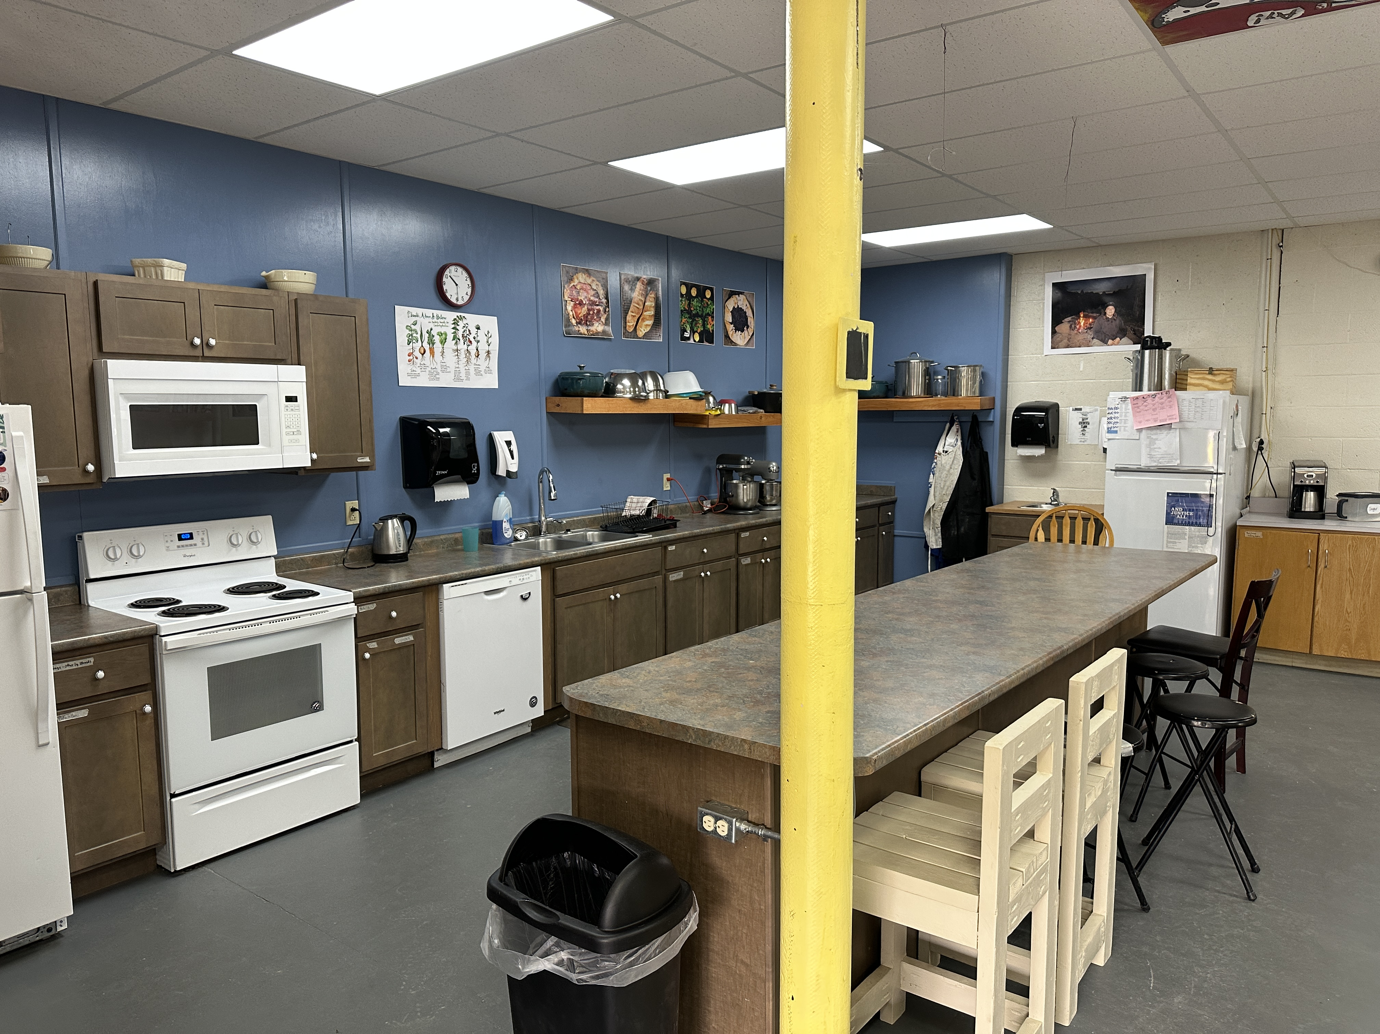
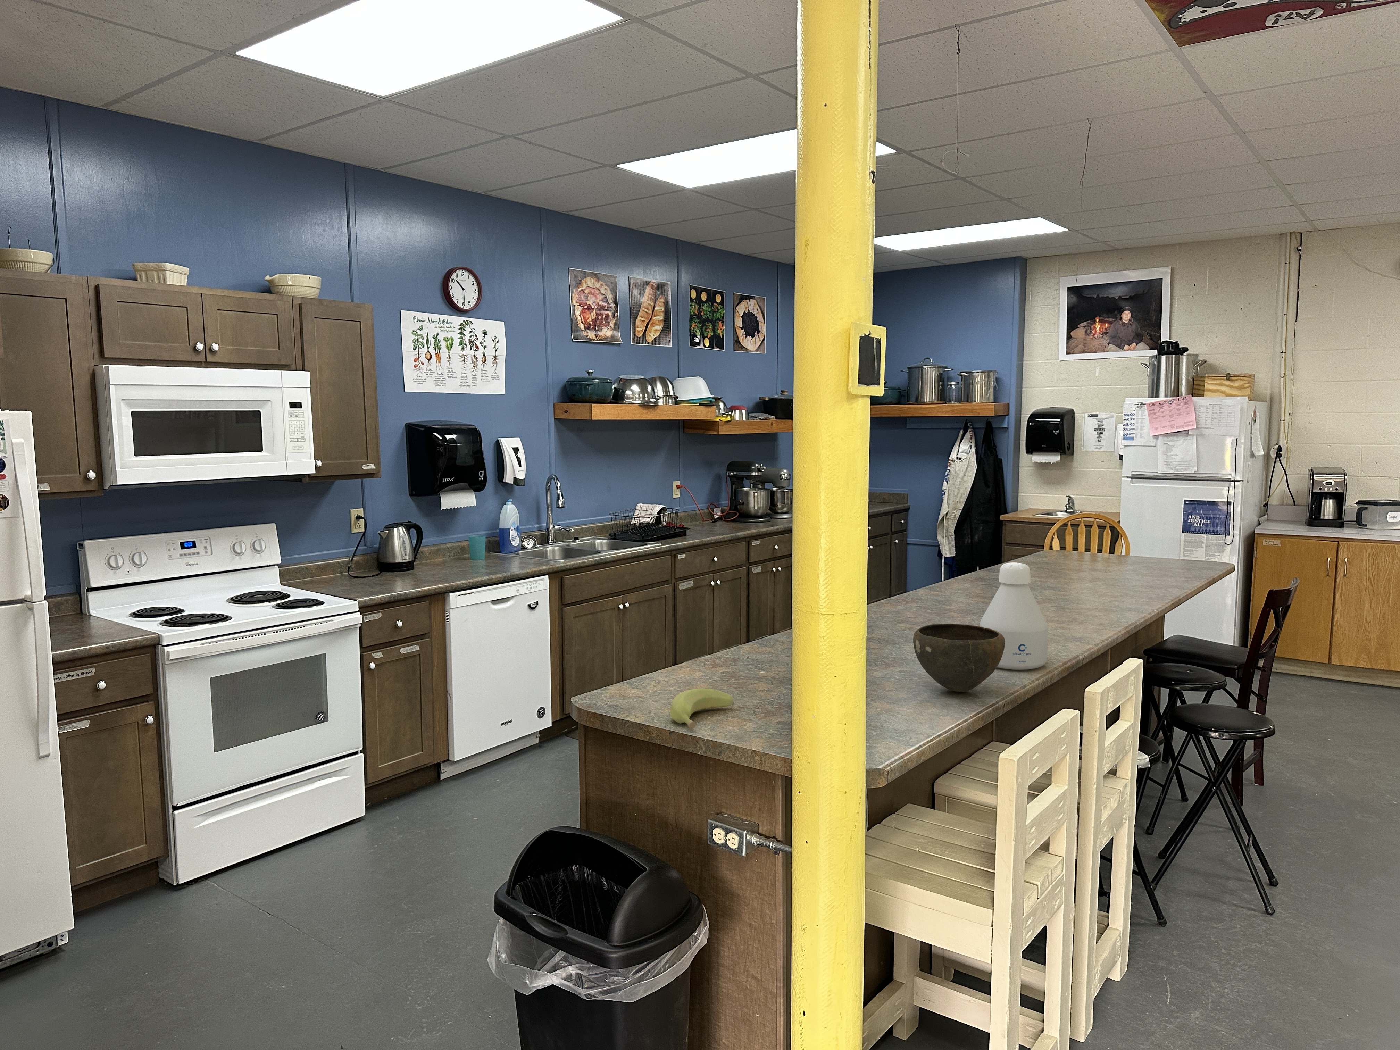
+ banana [670,688,734,729]
+ bowl [913,623,1005,693]
+ bottle [980,562,1048,671]
